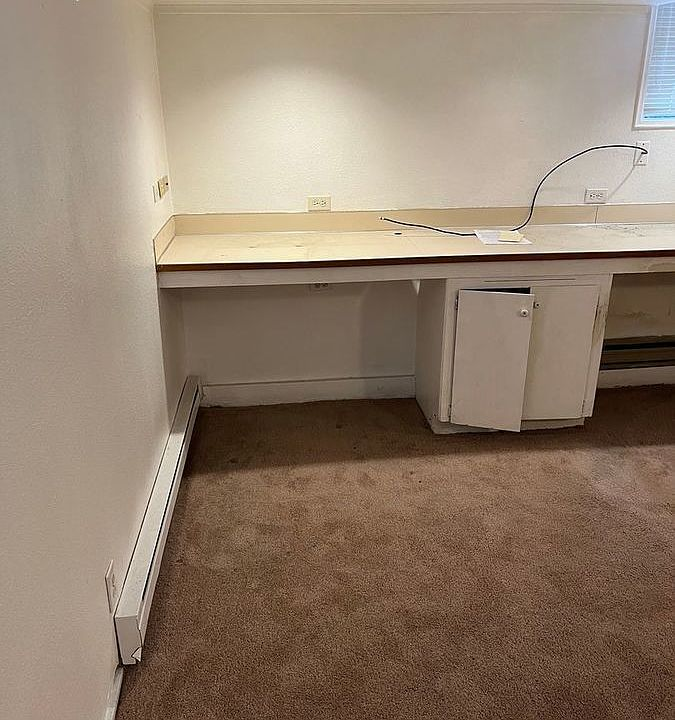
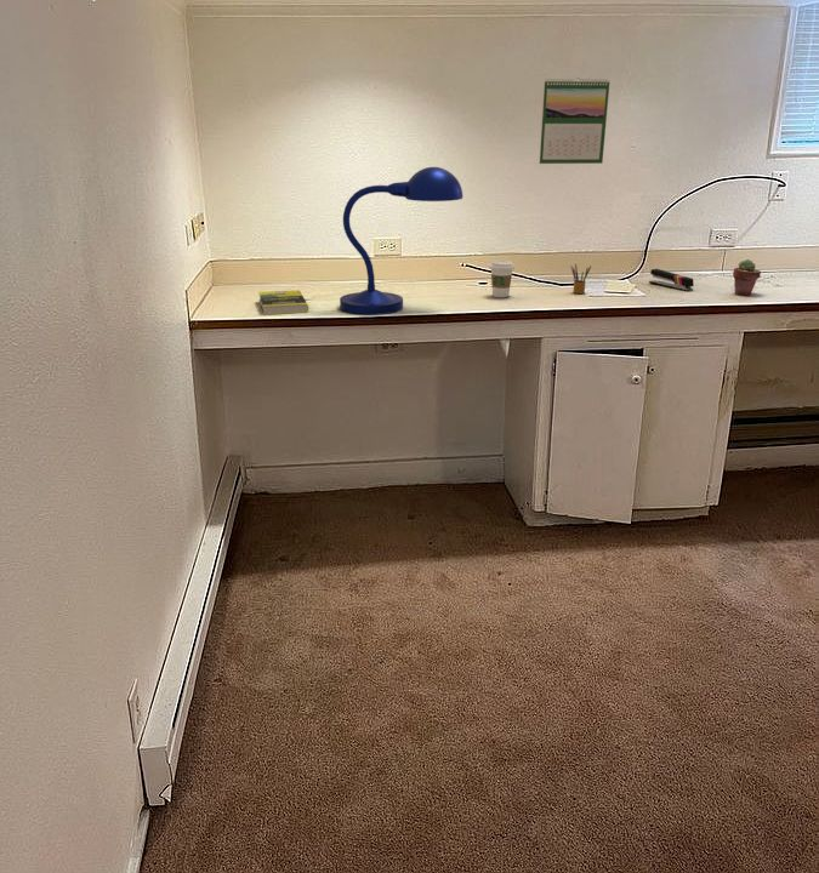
+ calendar [538,76,610,165]
+ pencil box [570,263,592,295]
+ desk lamp [339,166,463,315]
+ stapler [648,268,695,292]
+ coffee cup [488,259,516,298]
+ potted succulent [732,258,762,296]
+ book [257,289,309,316]
